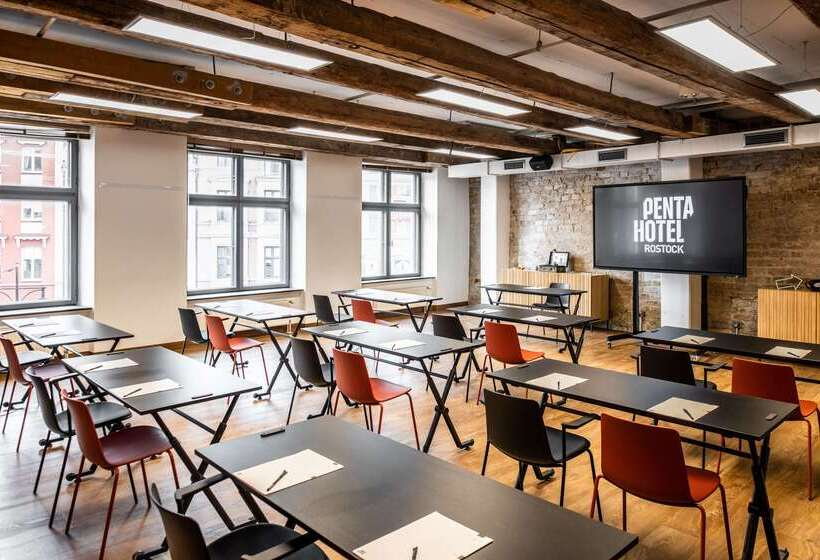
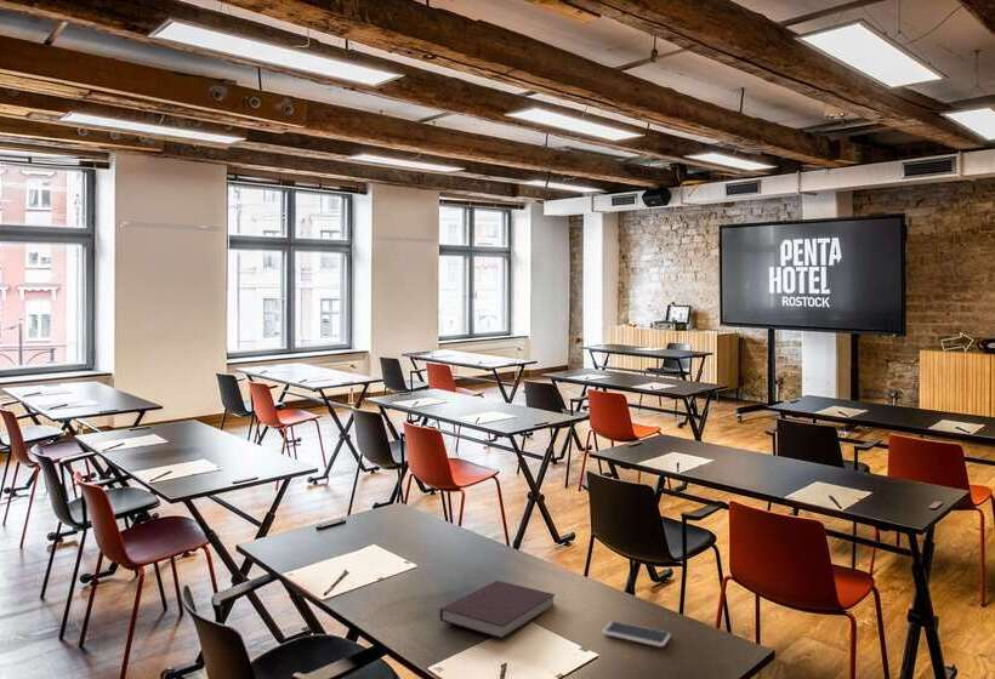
+ notebook [439,580,557,640]
+ smartphone [602,621,672,647]
